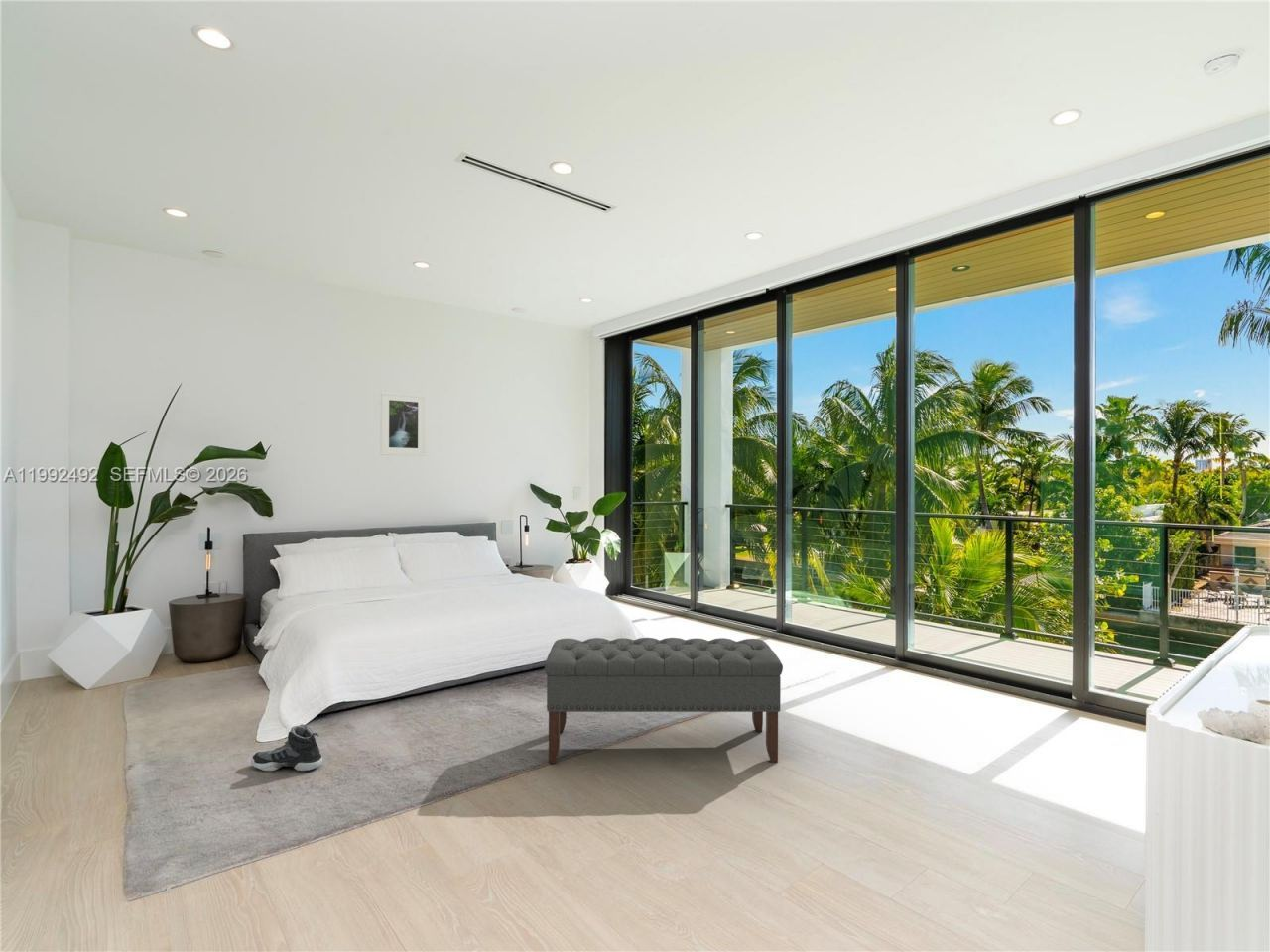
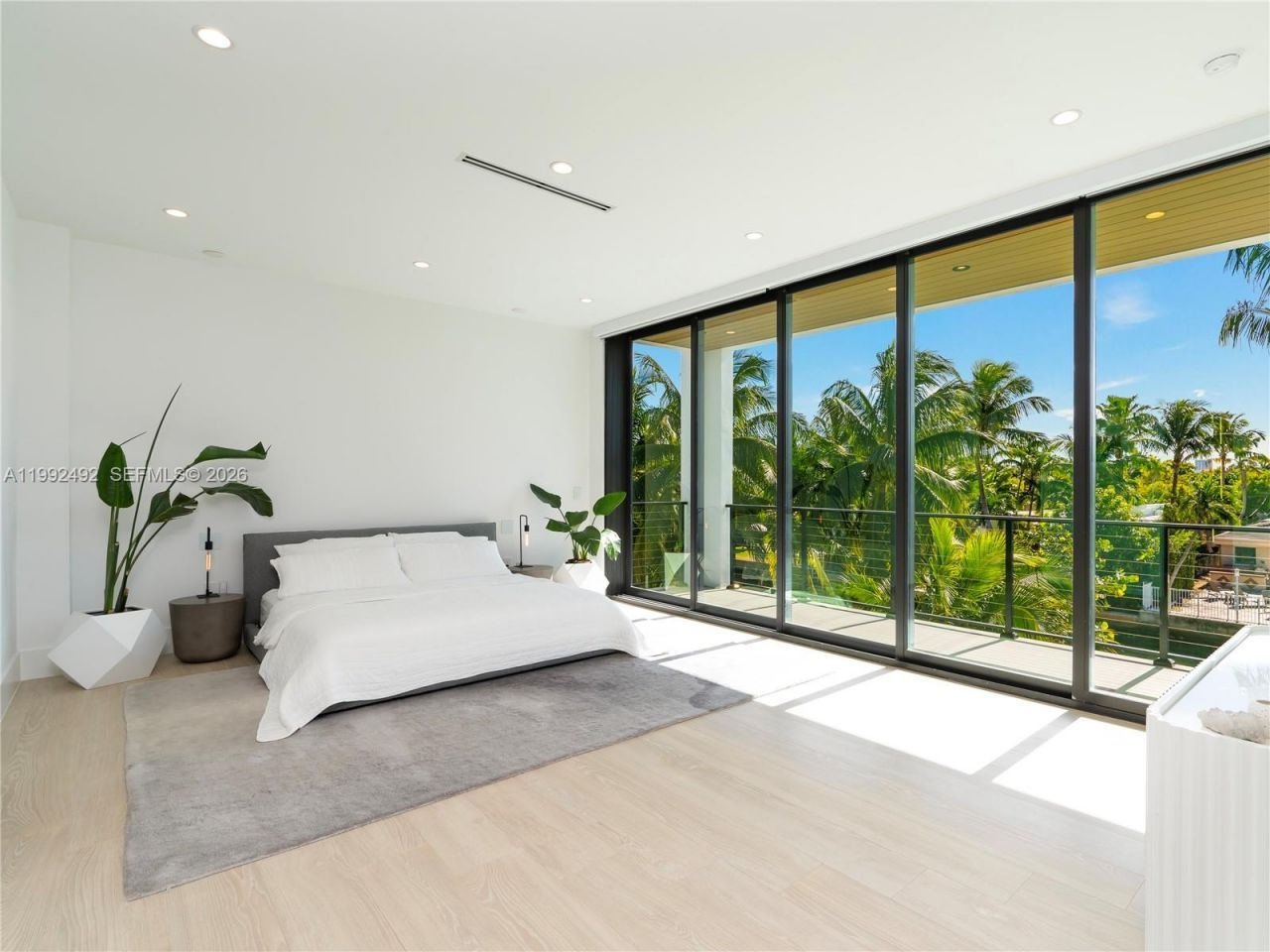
- sneaker [250,724,323,772]
- bench [544,637,784,764]
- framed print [380,391,427,457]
